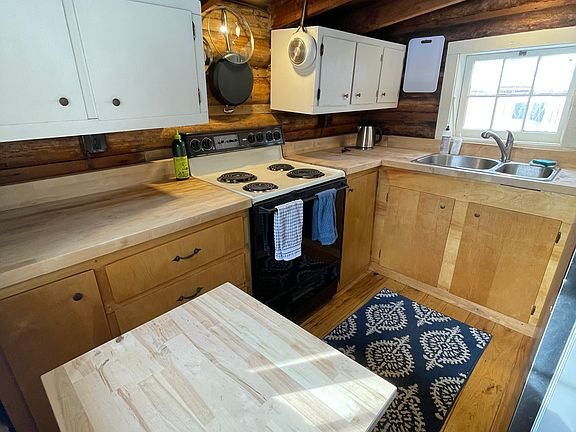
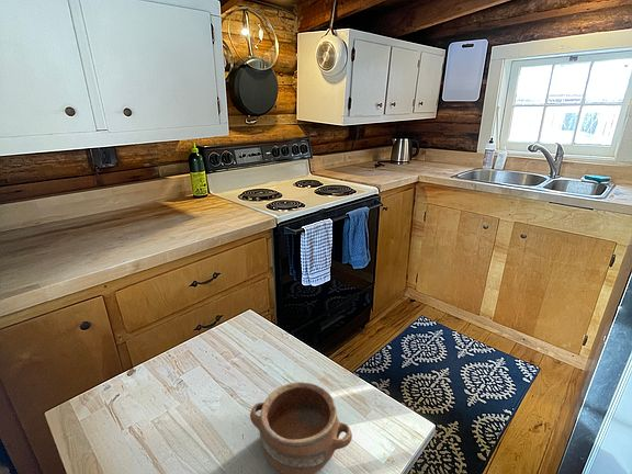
+ pottery [249,381,353,474]
